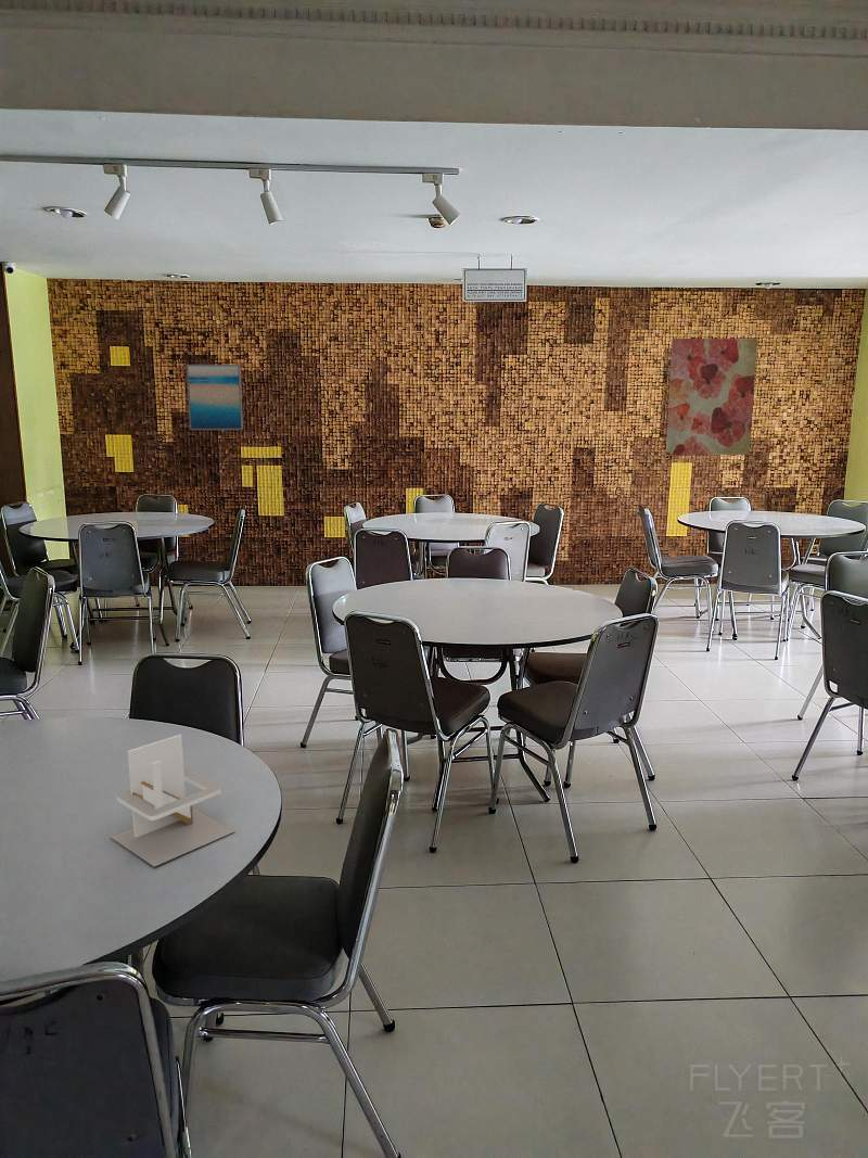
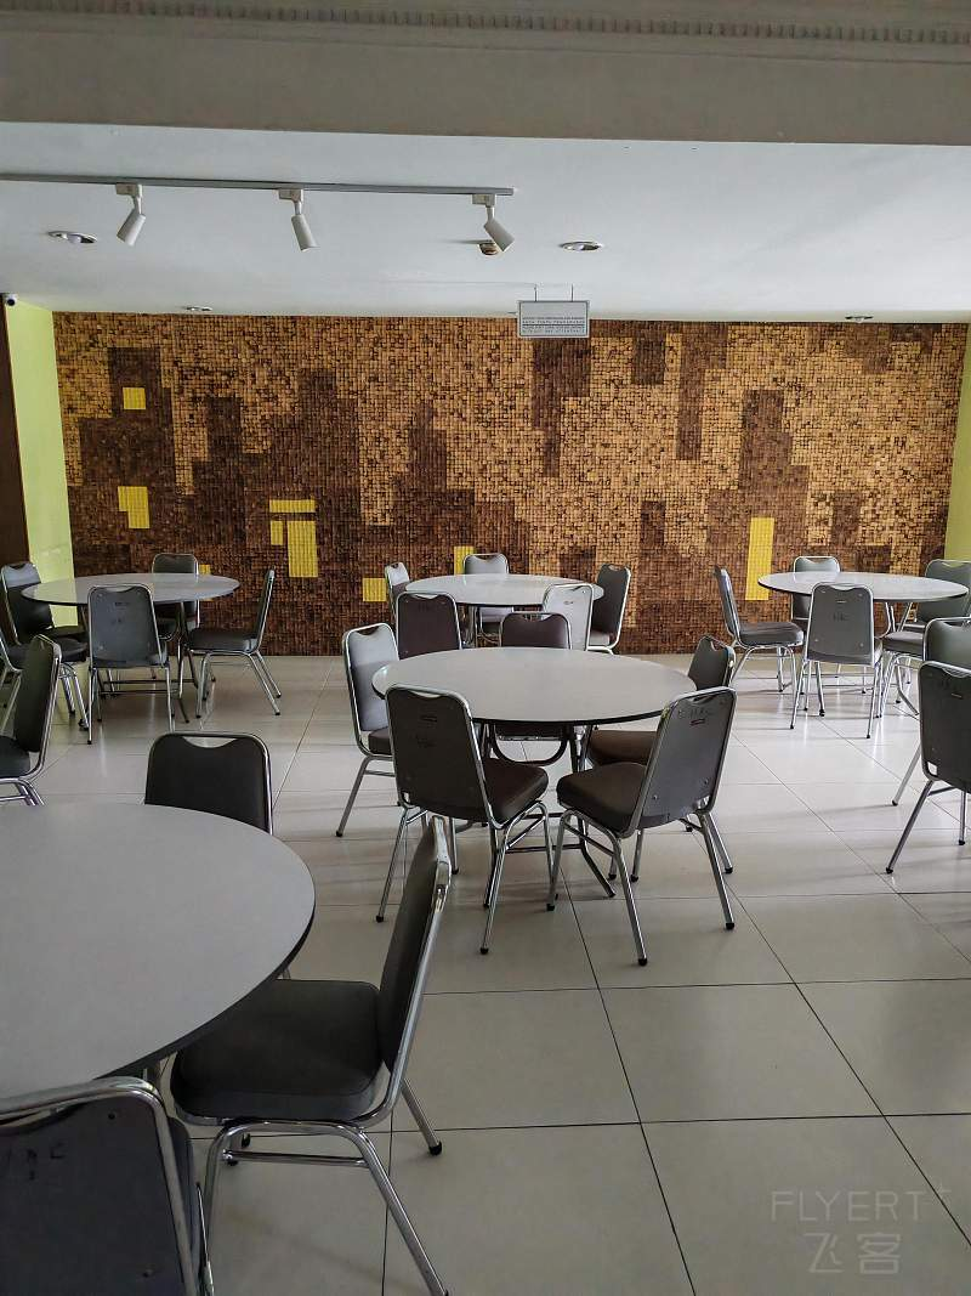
- wall art [186,364,244,431]
- wall art [665,338,758,456]
- napkin holder [110,734,235,867]
